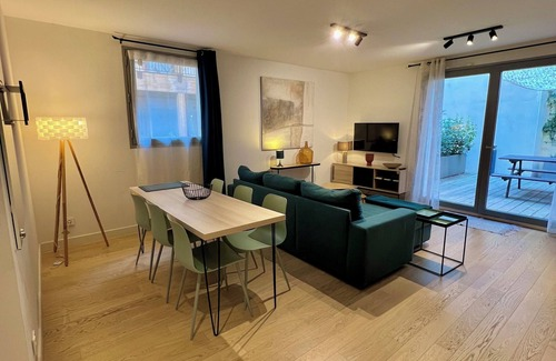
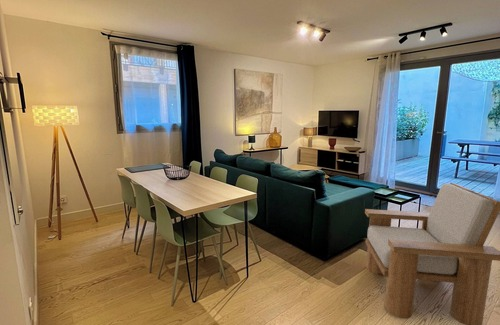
+ armchair [364,182,500,325]
